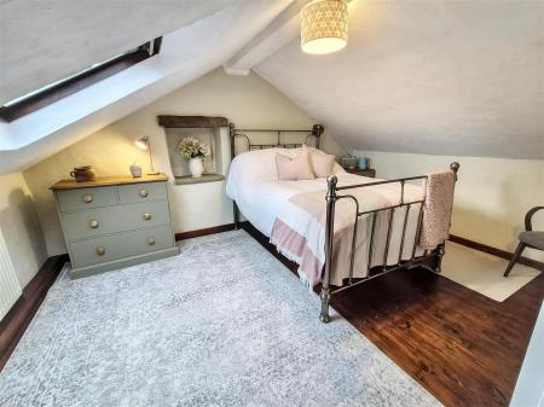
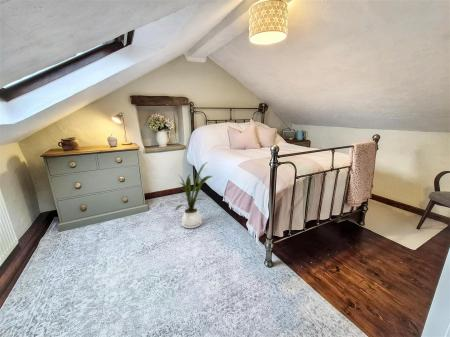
+ house plant [174,161,213,229]
